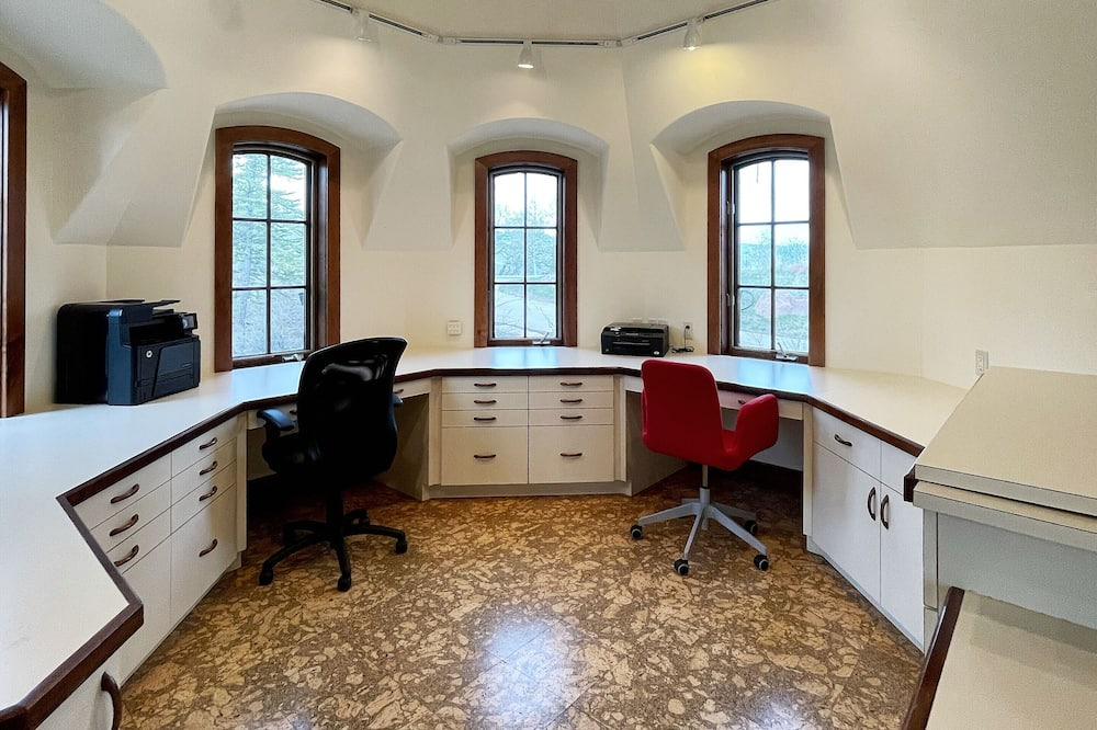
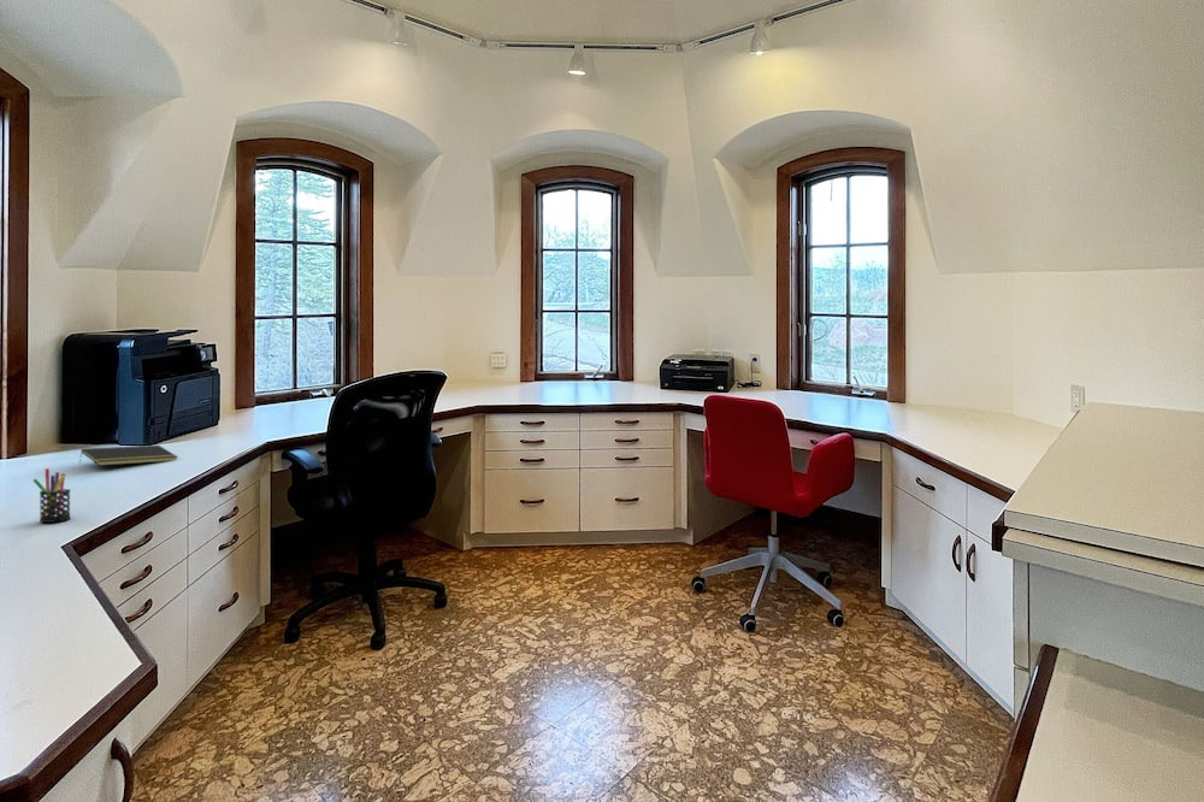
+ notepad [78,444,179,467]
+ pen holder [33,467,72,524]
